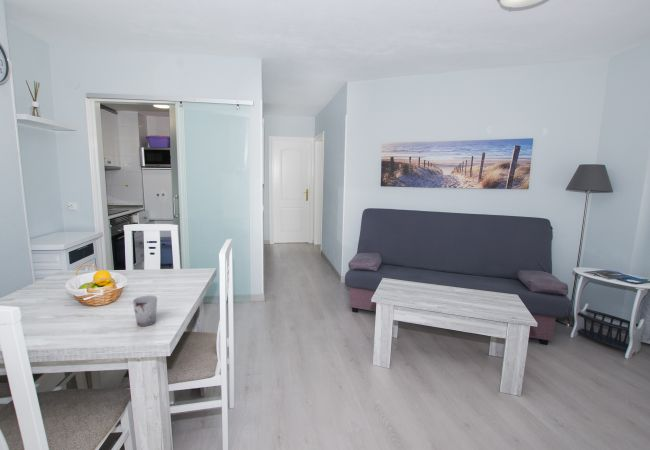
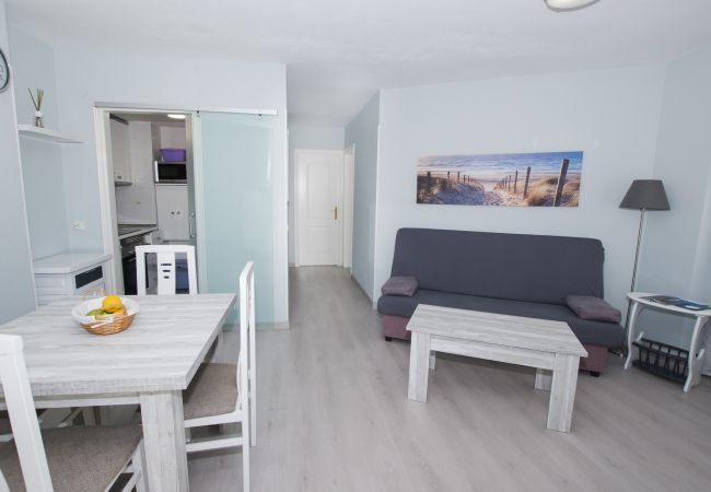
- cup [132,294,158,327]
